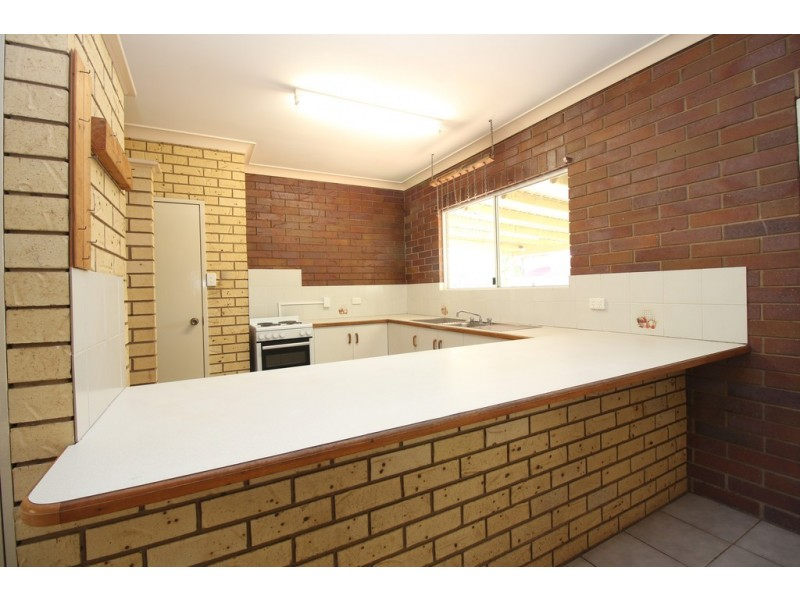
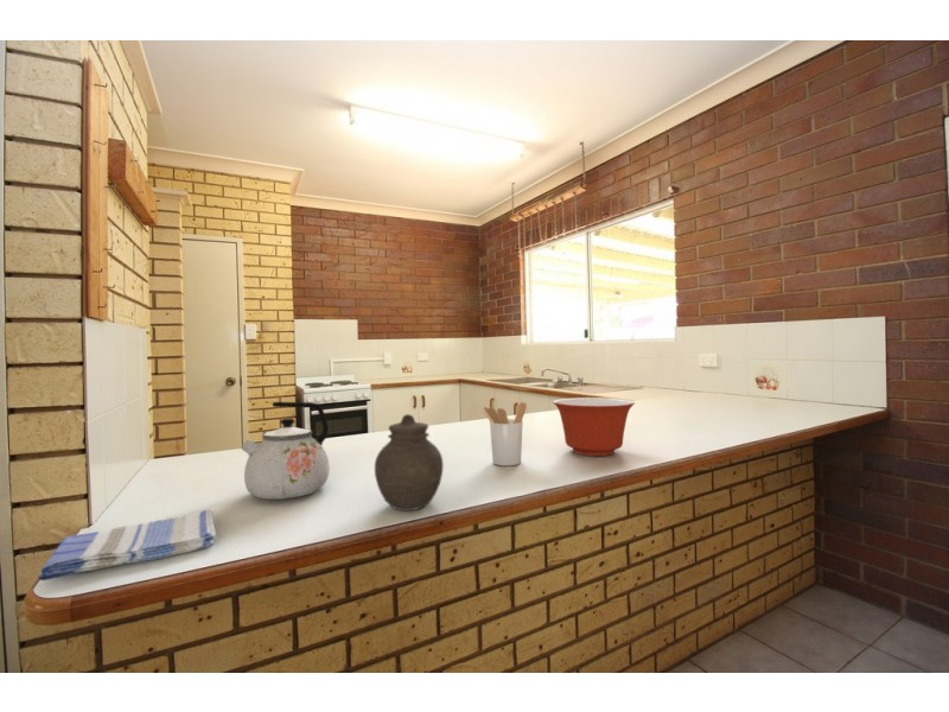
+ dish towel [37,509,218,581]
+ utensil holder [482,401,528,466]
+ jar [374,413,445,511]
+ kettle [241,401,331,501]
+ mixing bowl [552,396,636,457]
